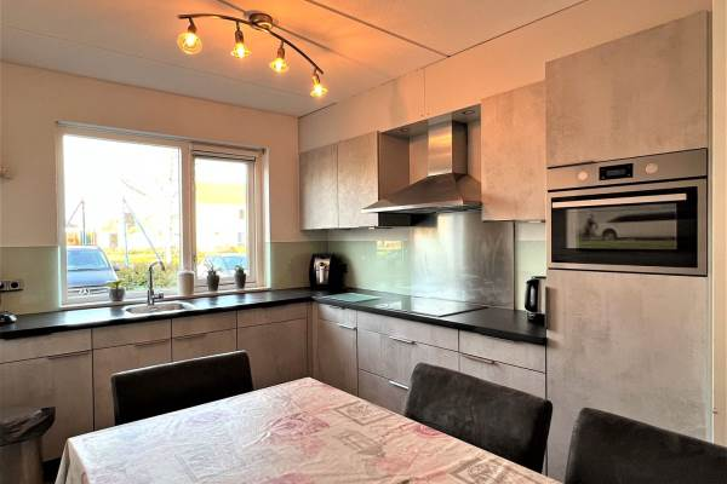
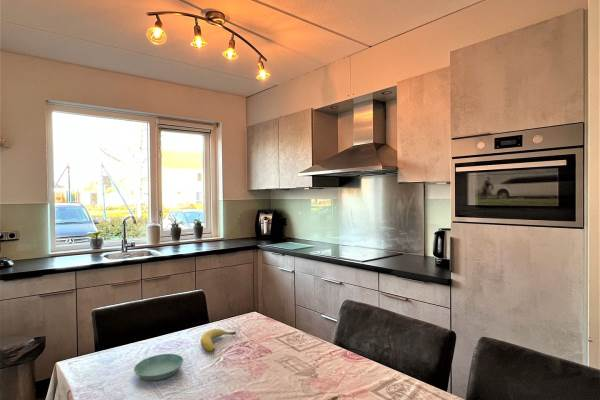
+ fruit [200,328,237,352]
+ saucer [133,353,184,381]
